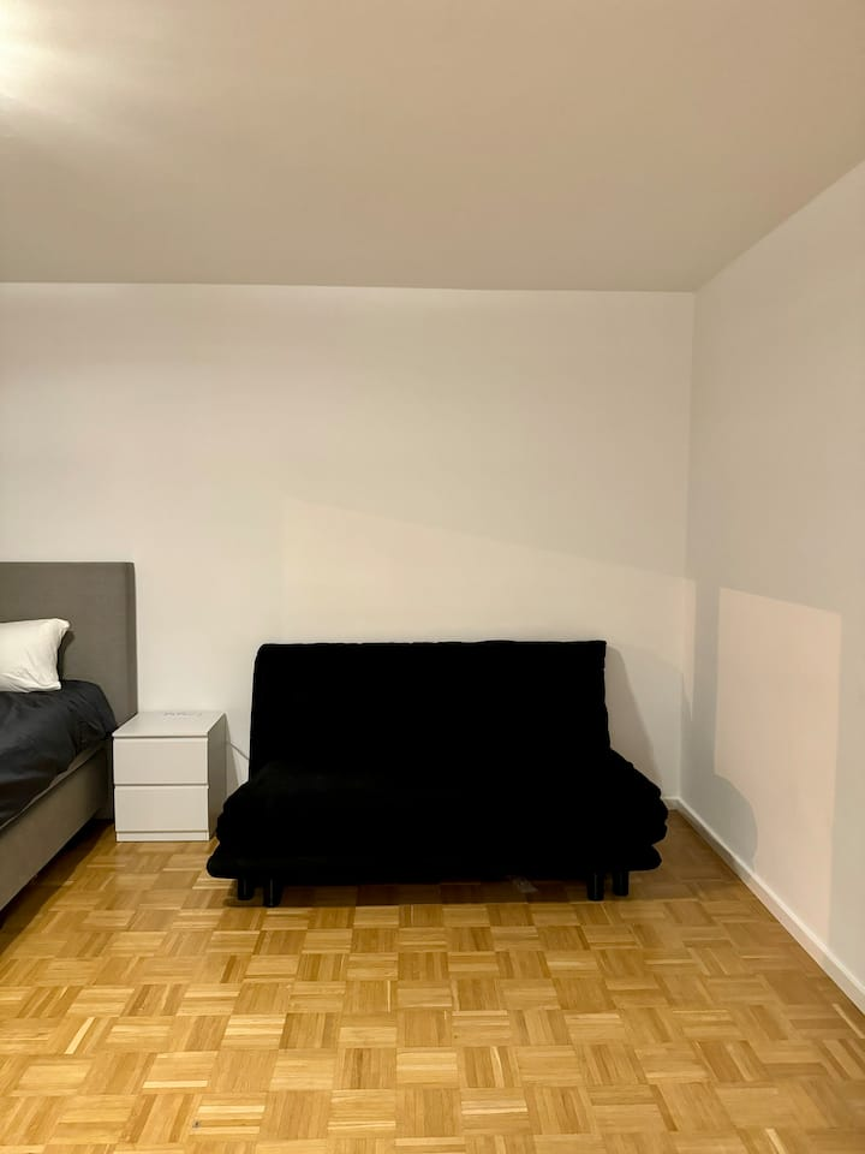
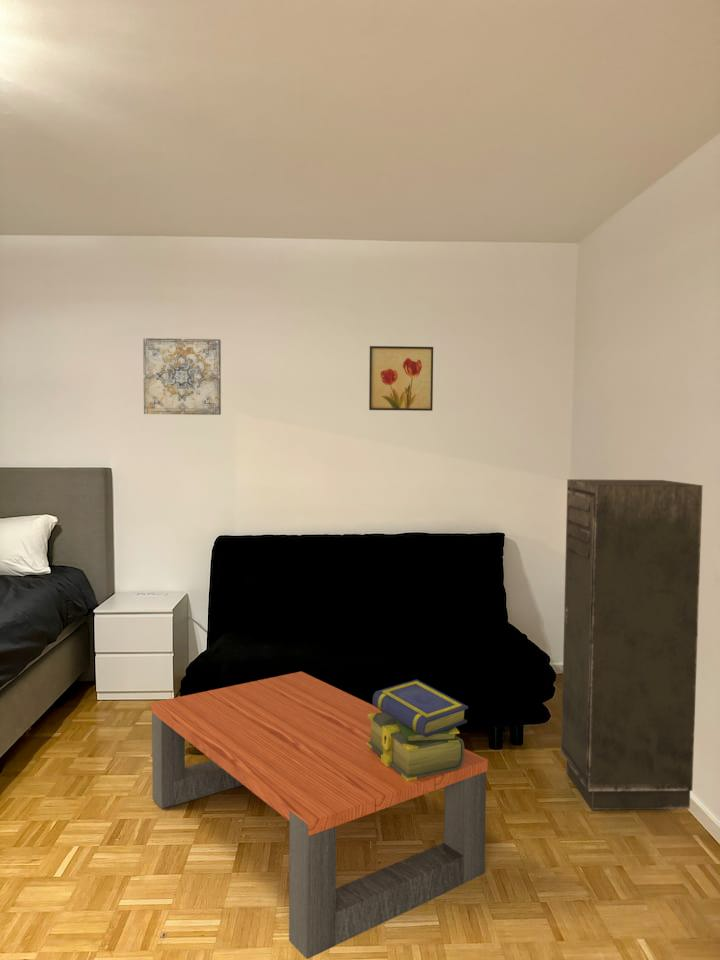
+ stack of books [367,679,469,781]
+ coffee table [150,670,489,960]
+ wall art [368,345,434,412]
+ wall art [142,337,222,416]
+ storage cabinet [560,478,704,811]
